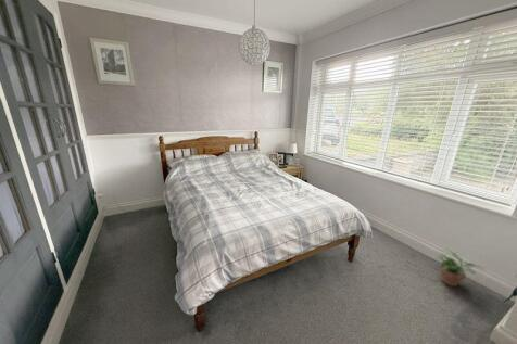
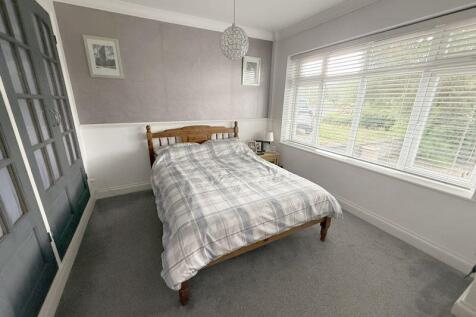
- potted plant [436,247,486,288]
